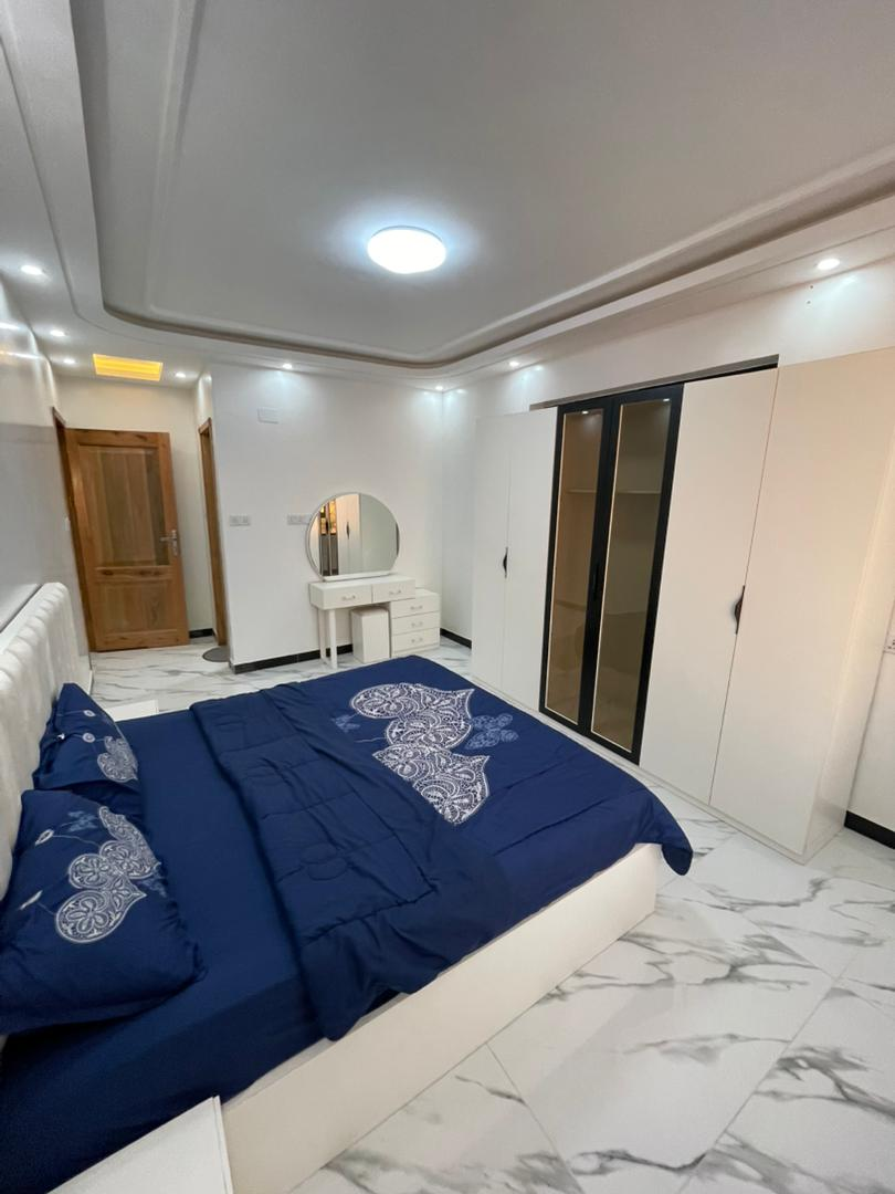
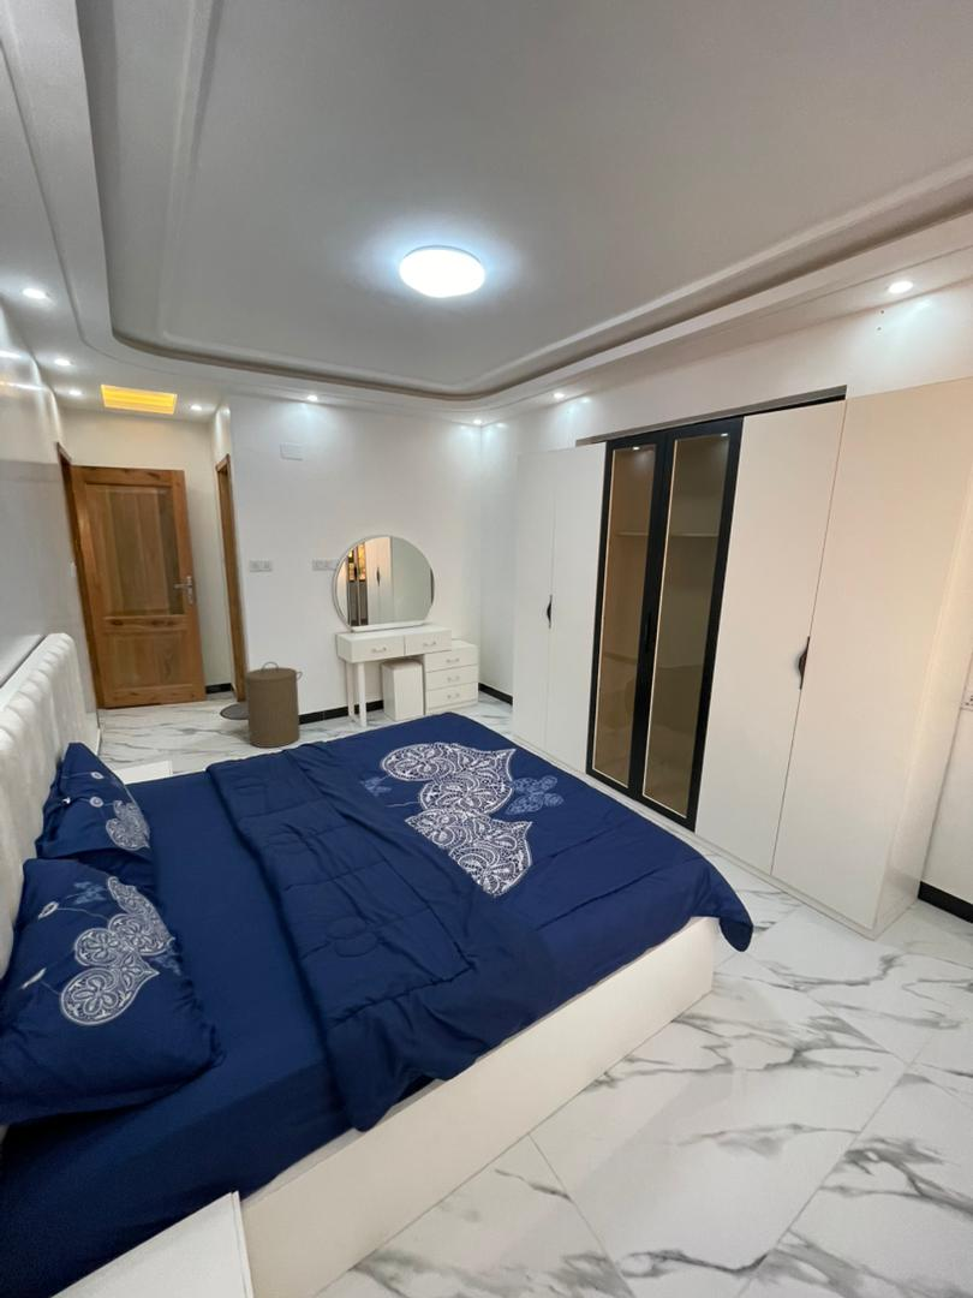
+ laundry hamper [238,661,303,749]
